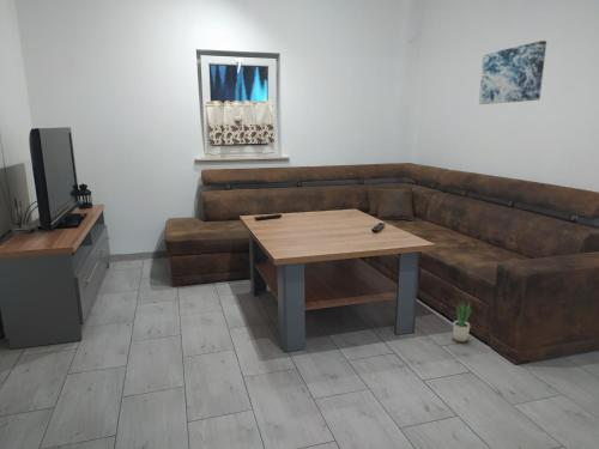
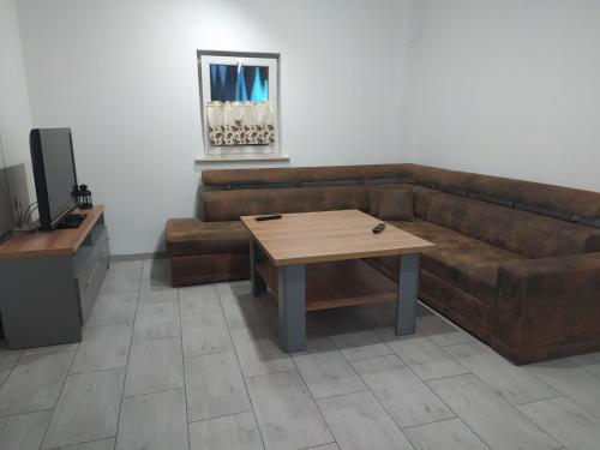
- wall art [478,40,547,105]
- potted plant [452,302,473,342]
